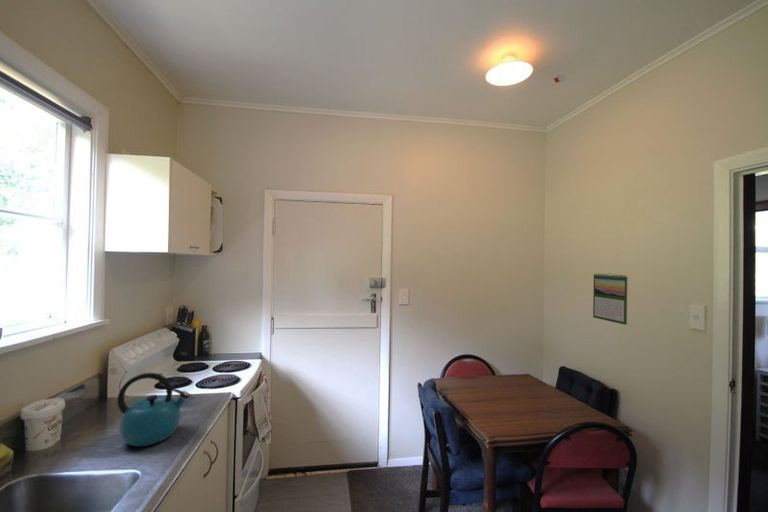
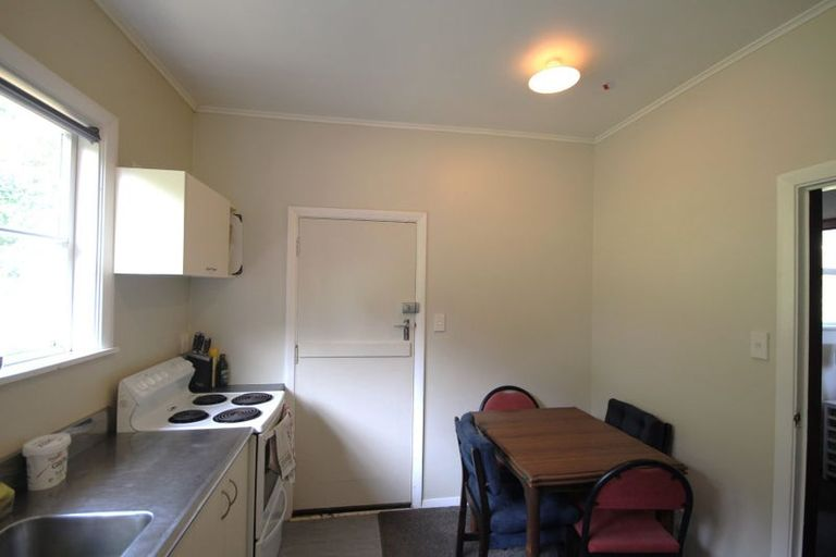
- calendar [592,273,628,326]
- kettle [116,372,191,447]
